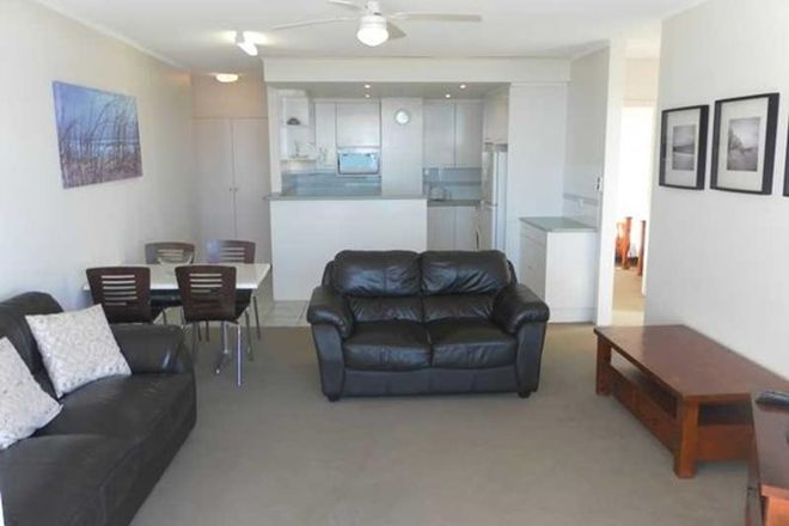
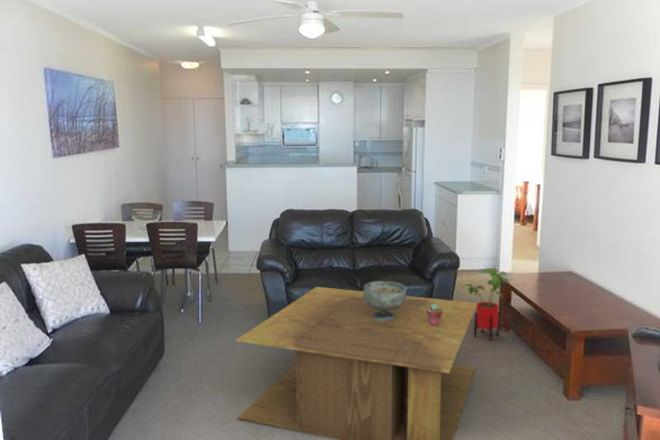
+ decorative bowl [363,280,407,321]
+ potted succulent [427,304,443,325]
+ coffee table [234,286,478,440]
+ house plant [461,267,511,341]
